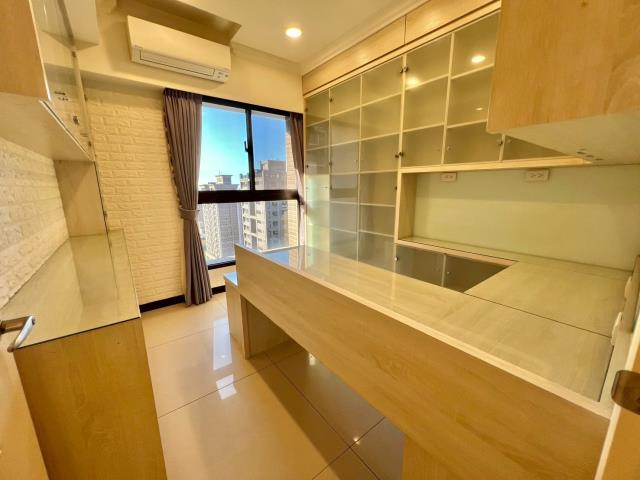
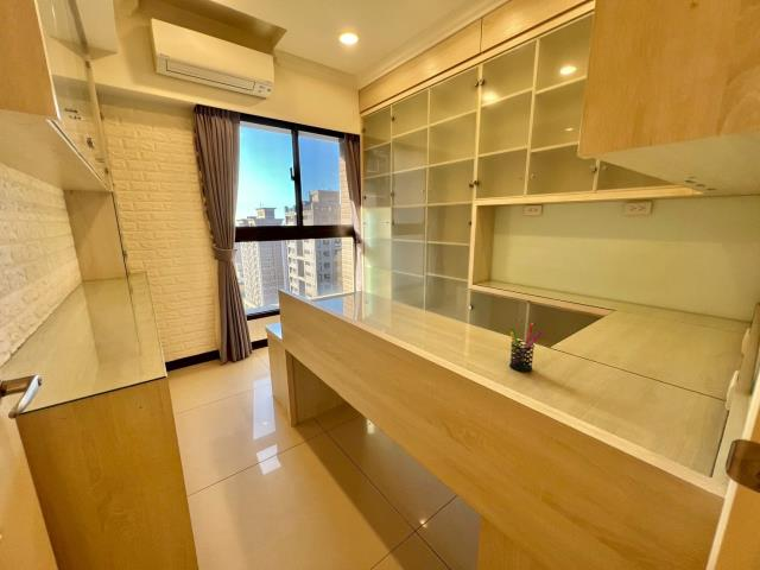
+ pen holder [508,324,543,373]
